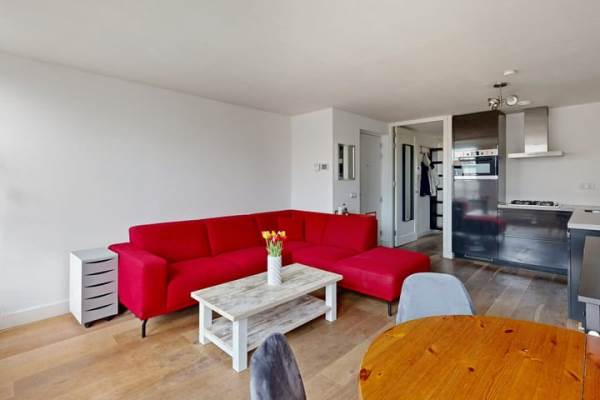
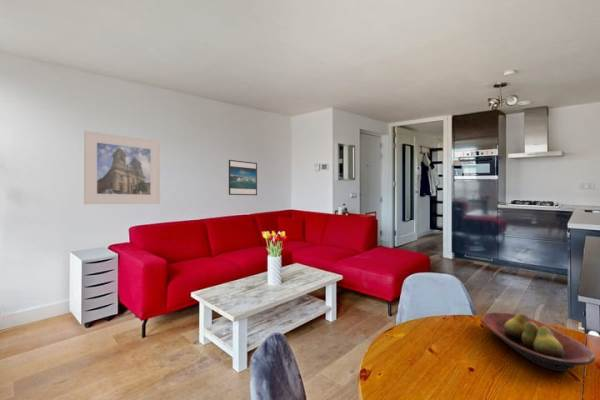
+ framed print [83,130,161,205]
+ fruit bowl [481,311,596,372]
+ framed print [228,159,258,196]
